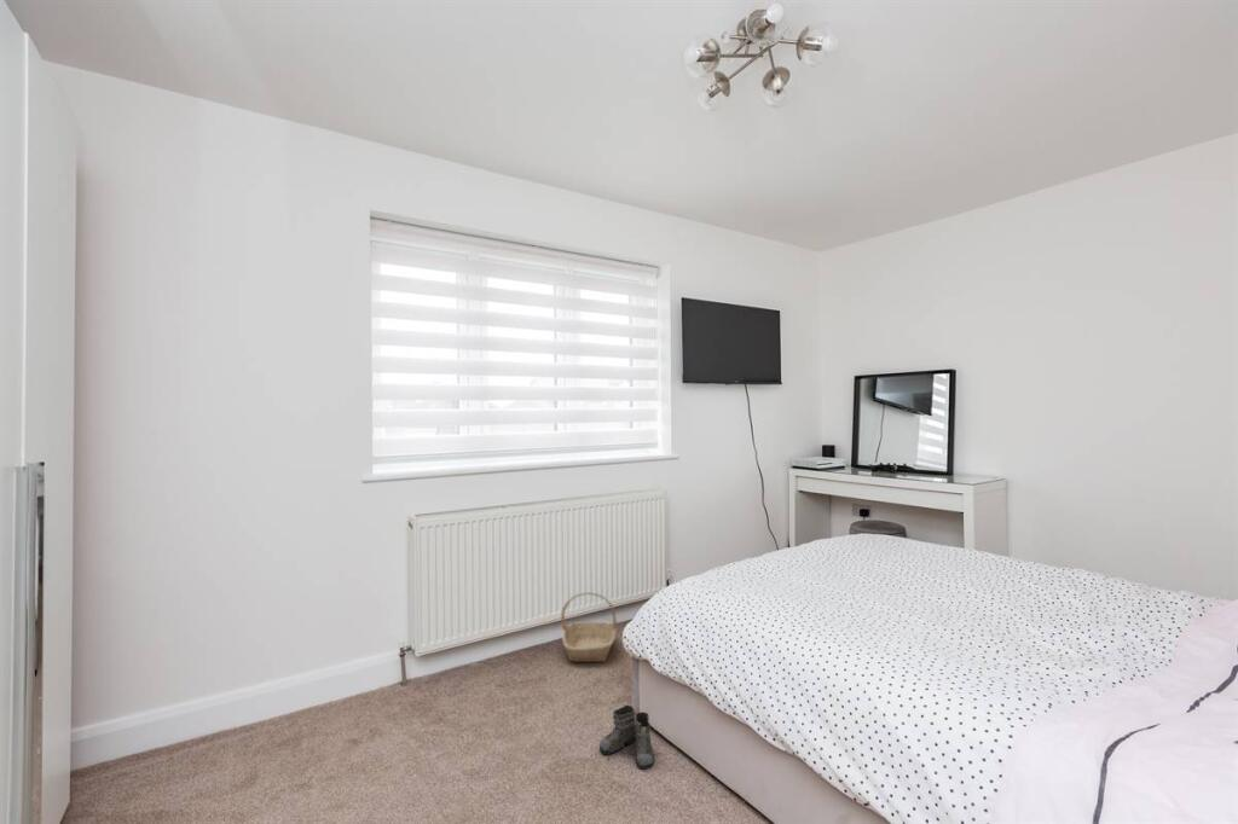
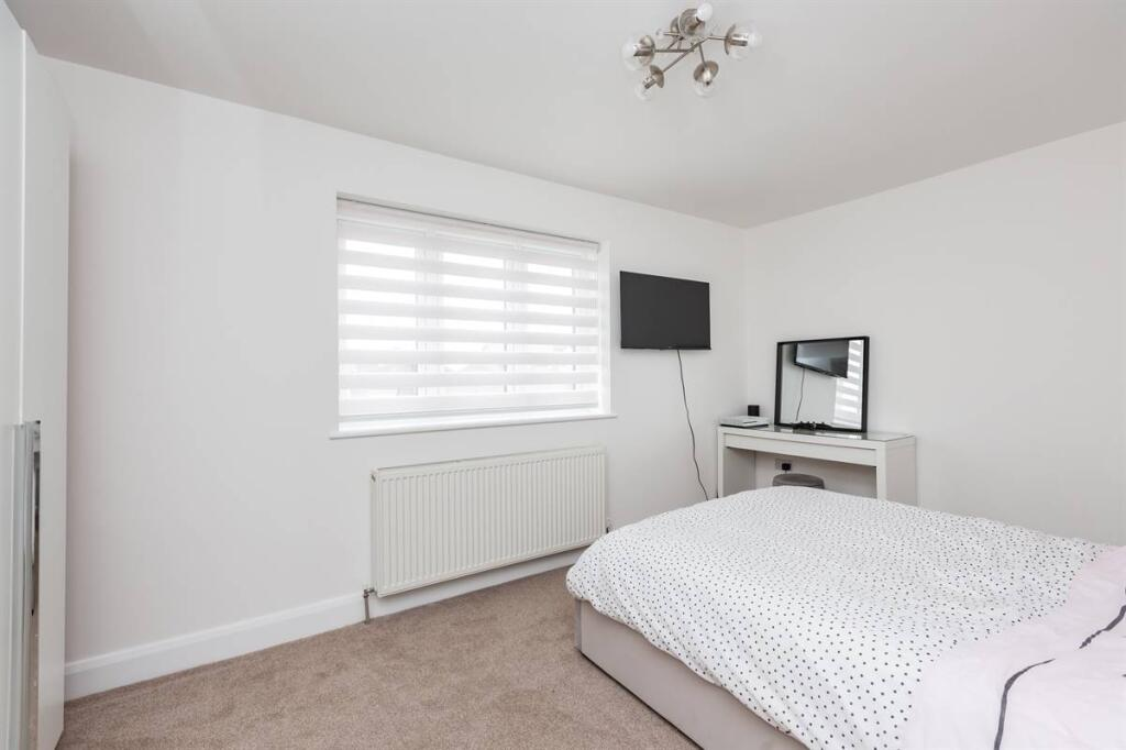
- basket [560,591,618,663]
- boots [598,703,663,770]
